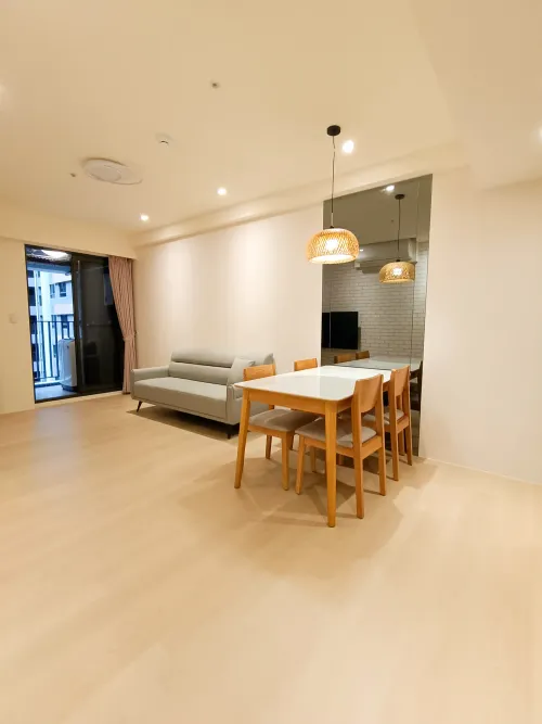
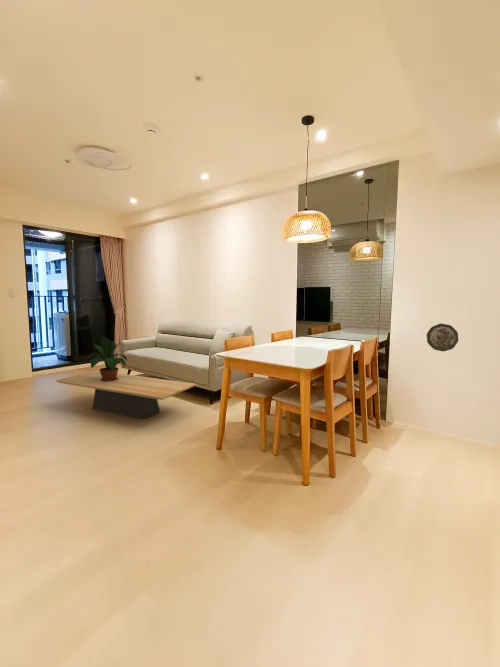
+ decorative plate [426,323,459,352]
+ potted plant [83,336,128,382]
+ coffee table [55,370,197,419]
